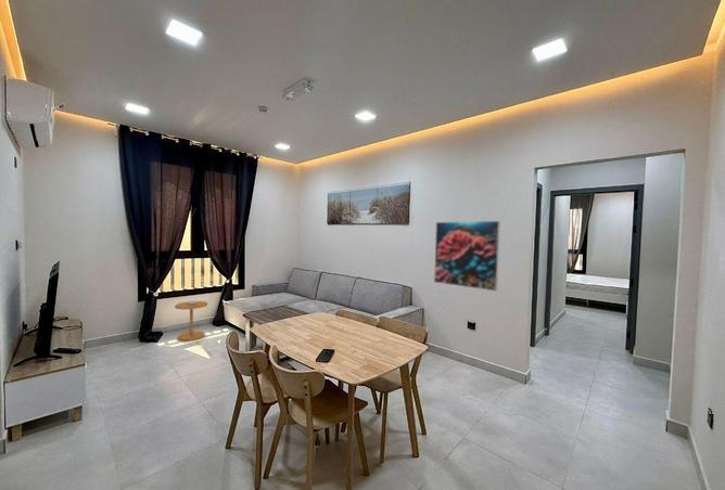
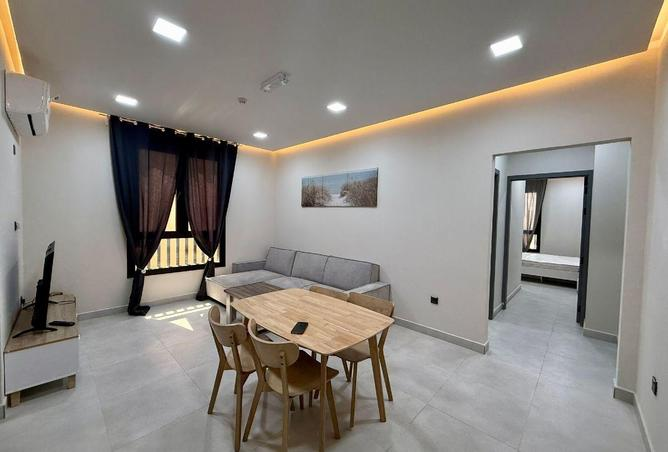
- side table [174,299,208,341]
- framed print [433,220,501,293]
